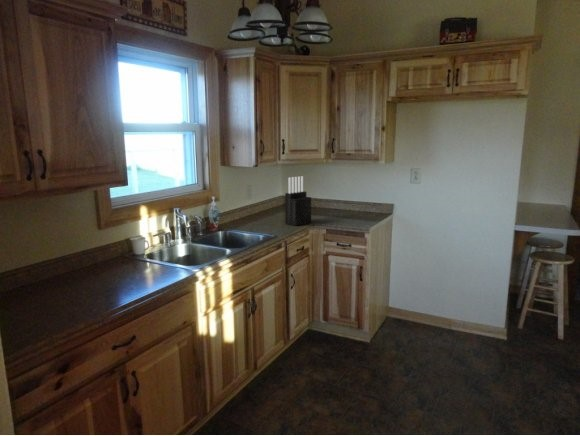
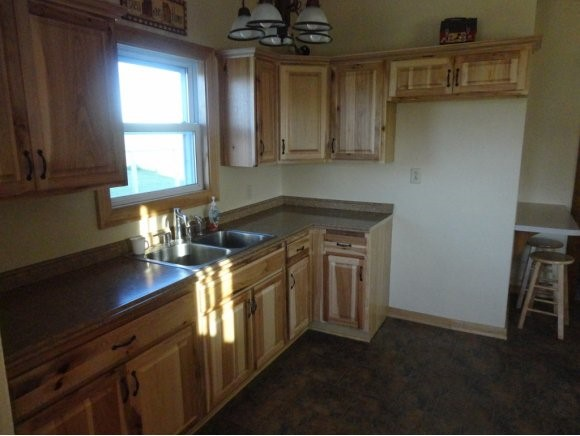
- knife block [284,175,312,227]
